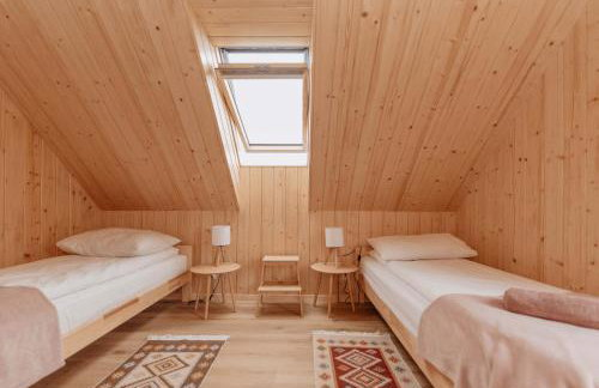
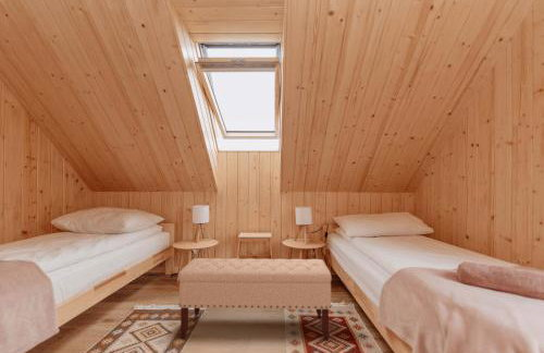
+ bench [177,257,333,342]
